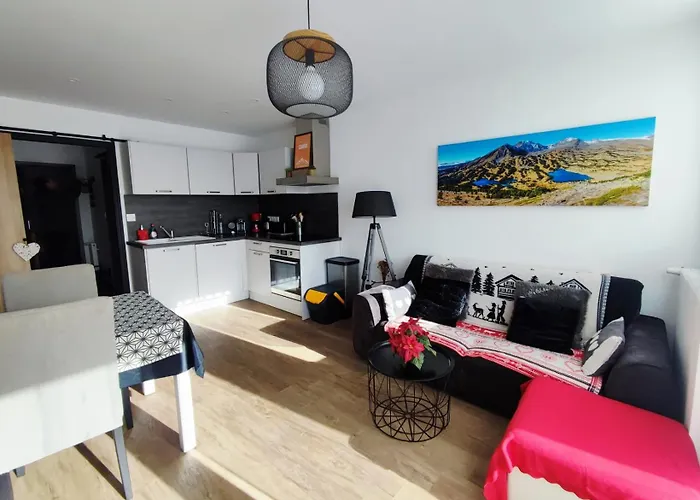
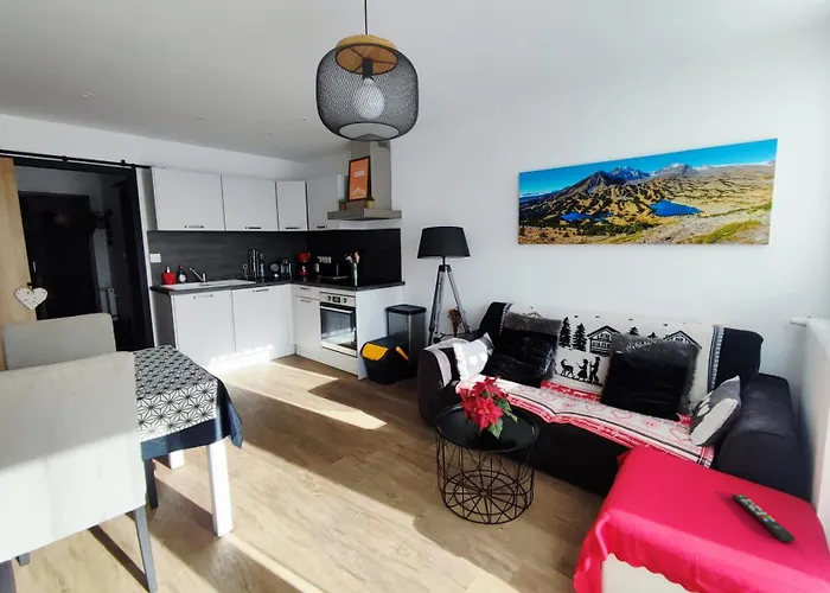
+ remote control [730,493,797,542]
